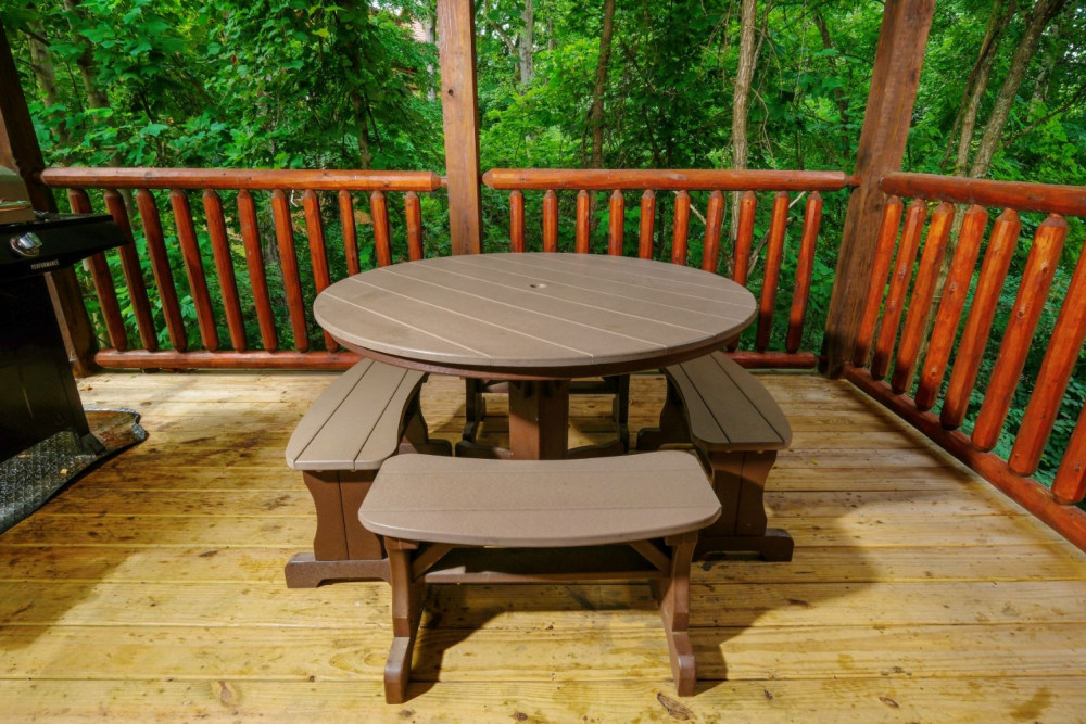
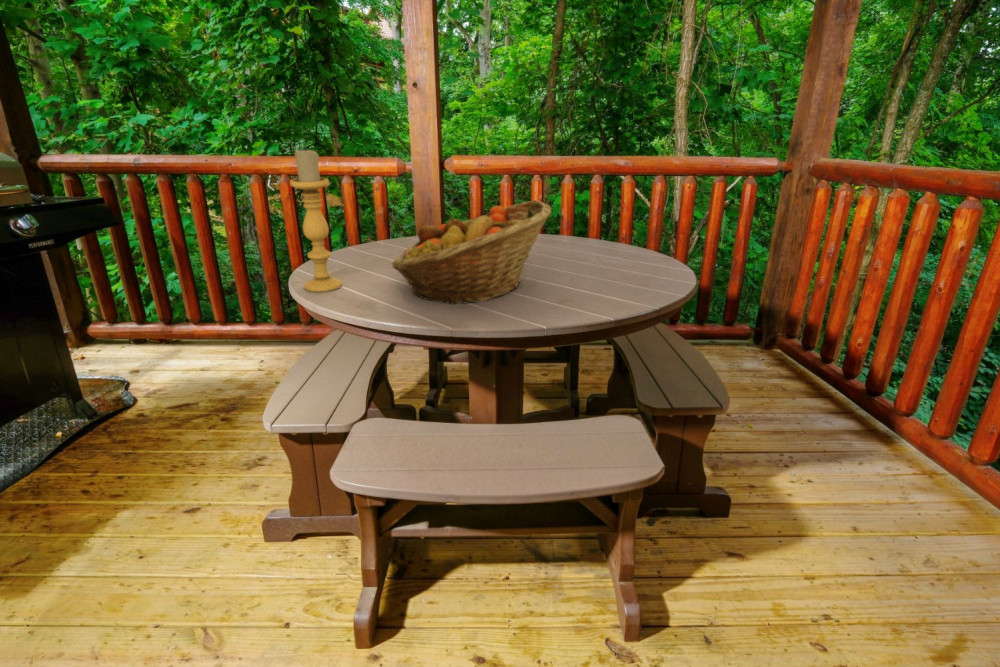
+ fruit basket [391,199,552,306]
+ candle holder [289,146,343,293]
